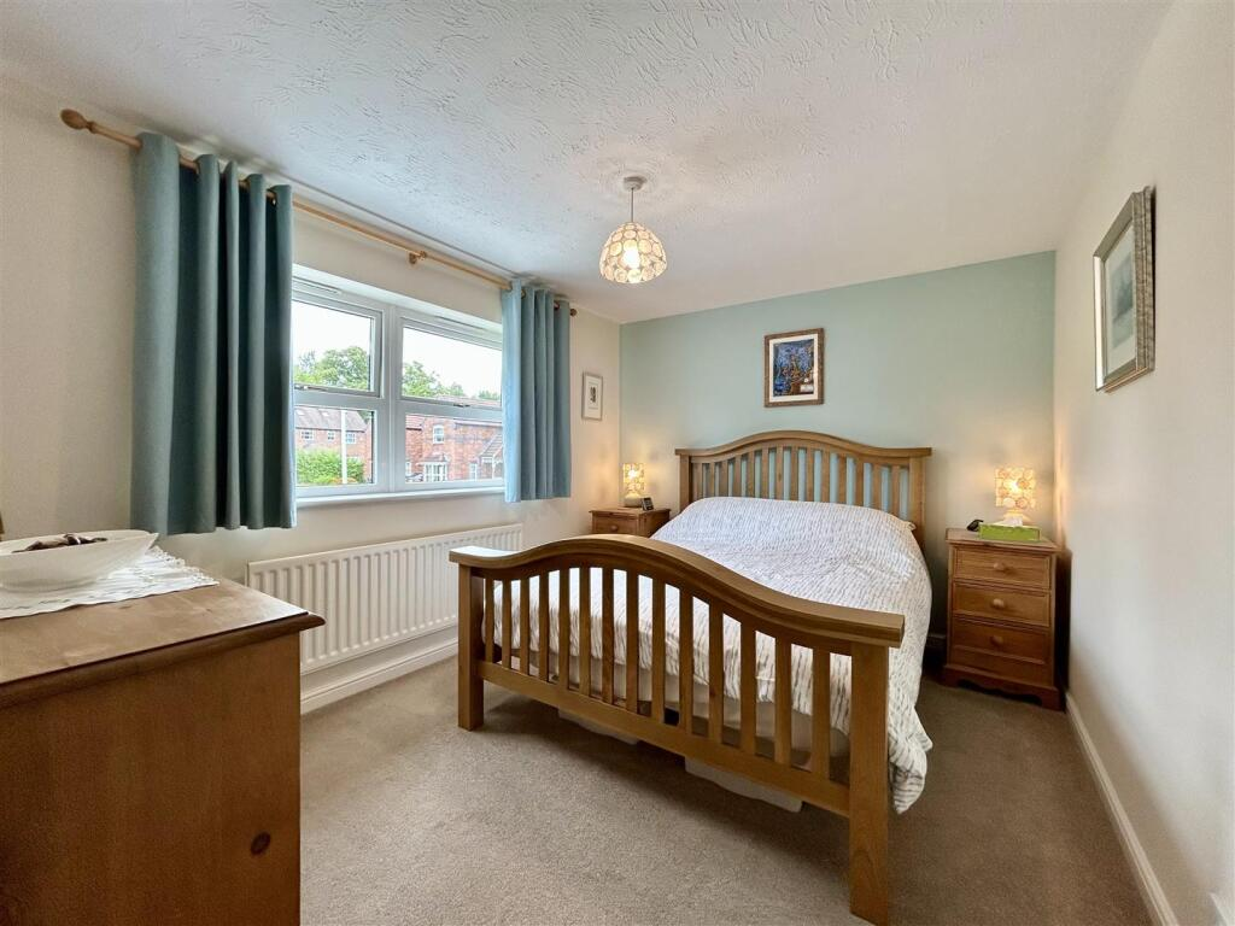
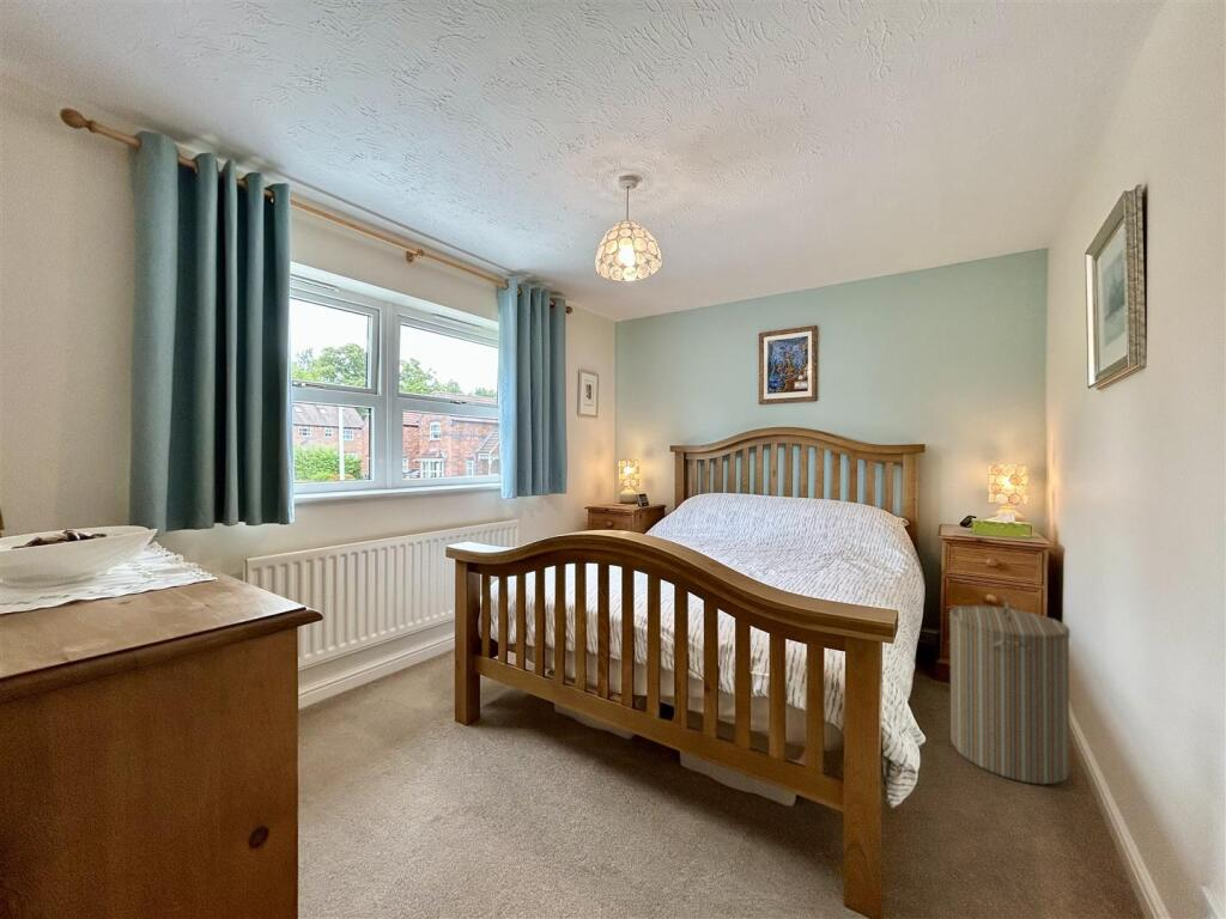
+ laundry hamper [948,595,1072,785]
